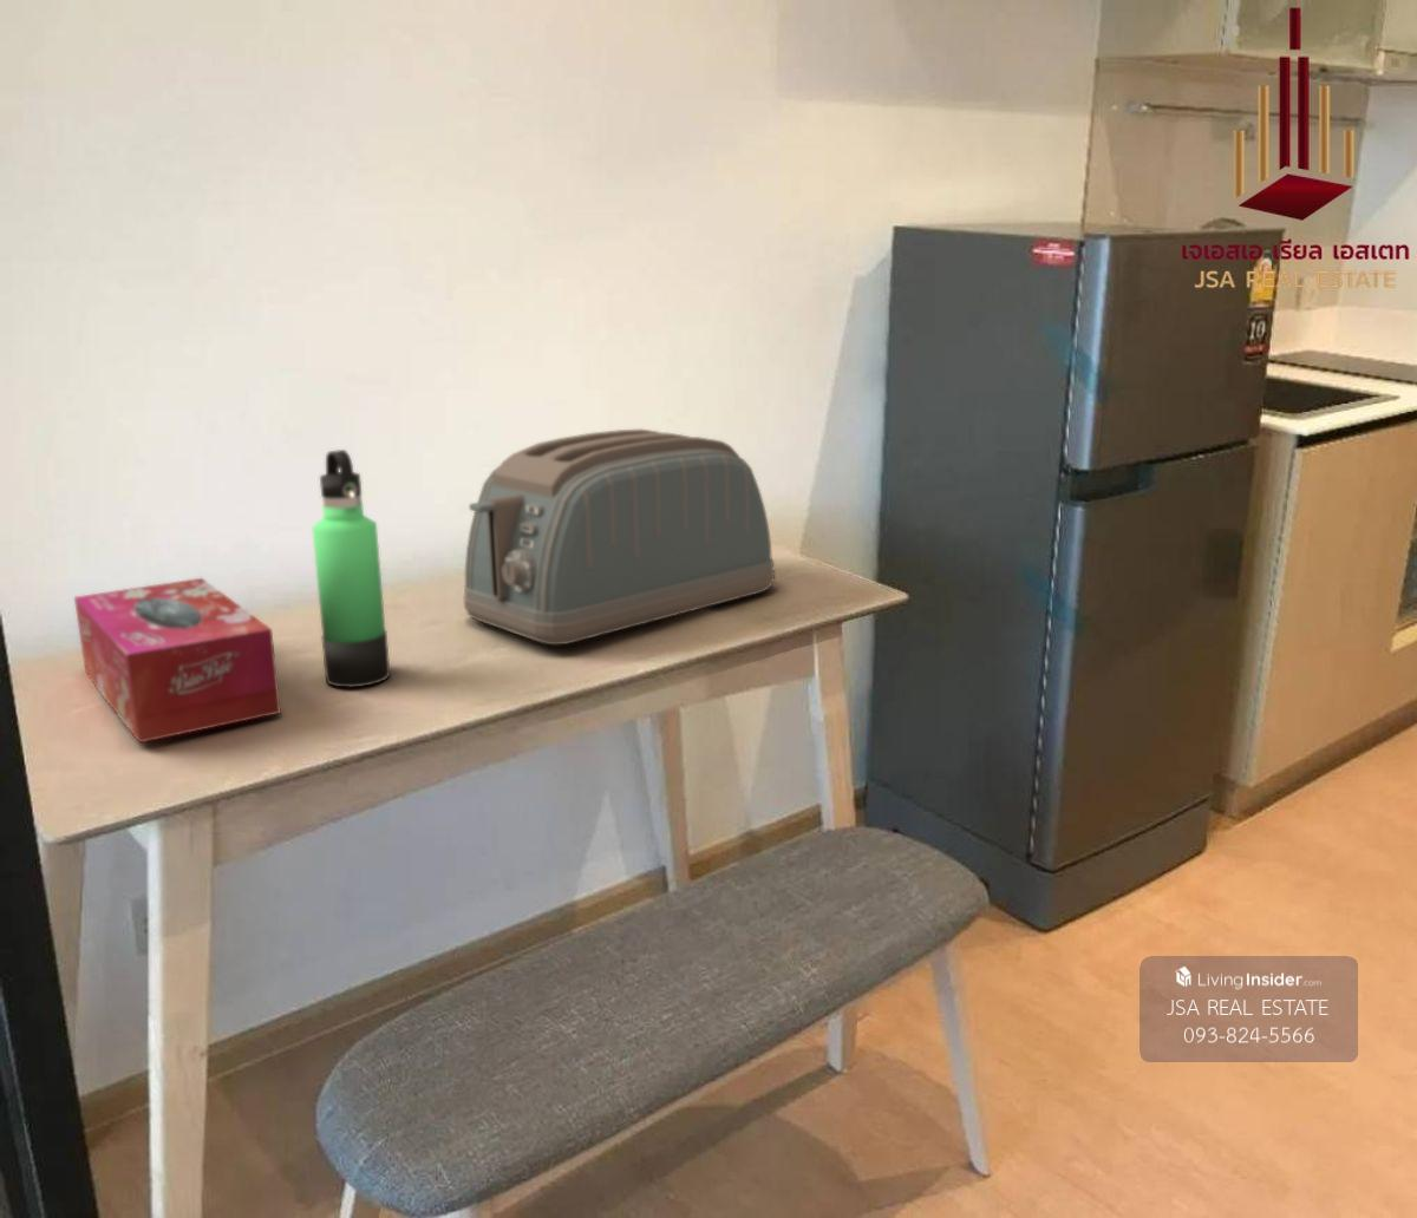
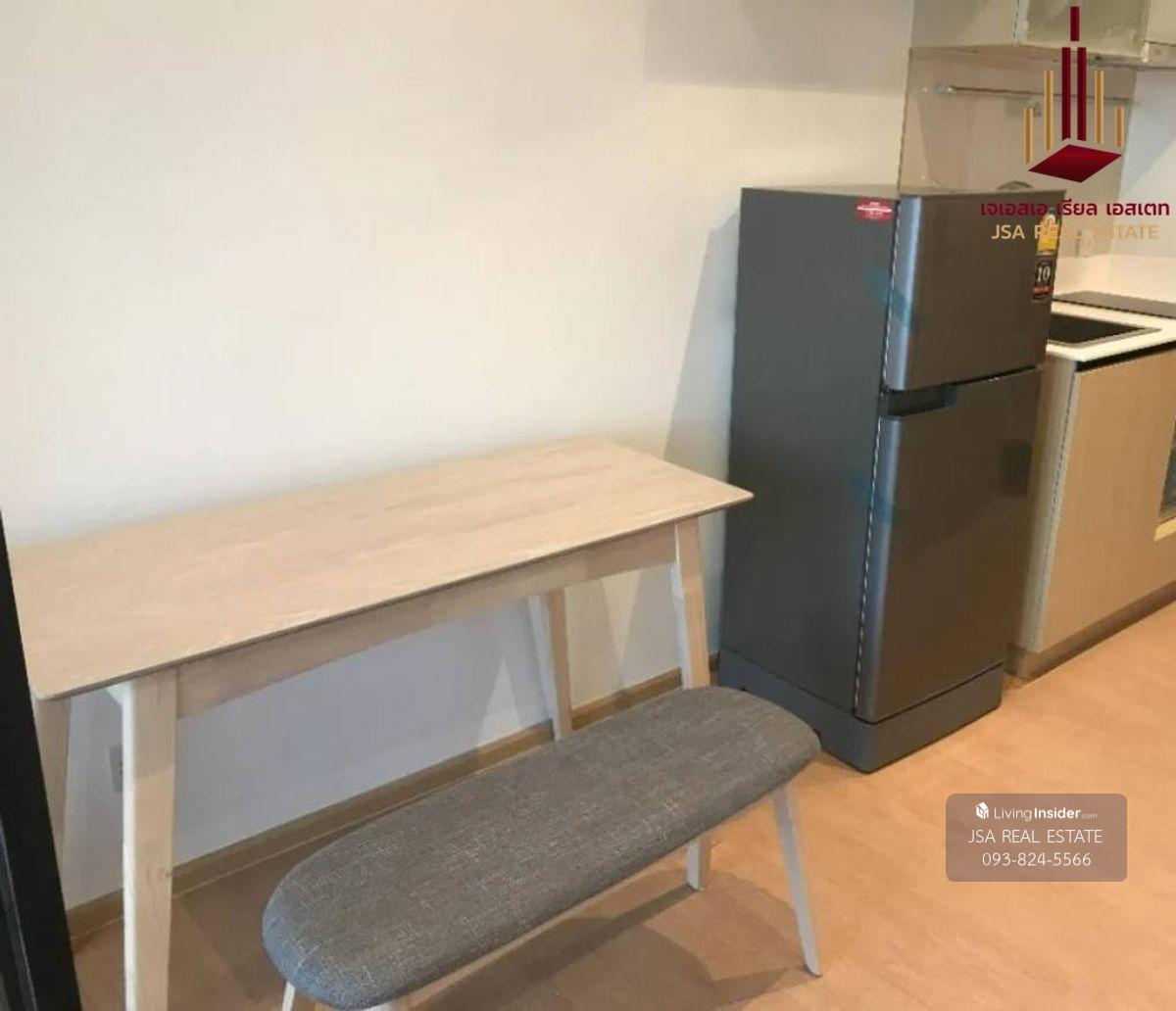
- tissue box [74,577,282,743]
- thermos bottle [311,448,390,688]
- toaster [461,428,776,646]
